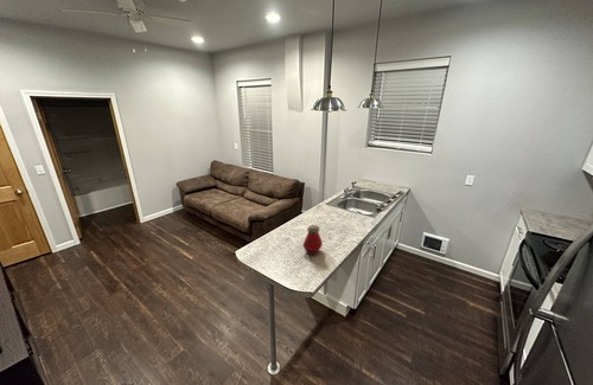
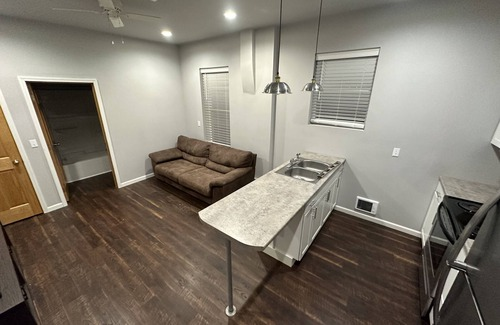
- bottle [301,224,324,256]
